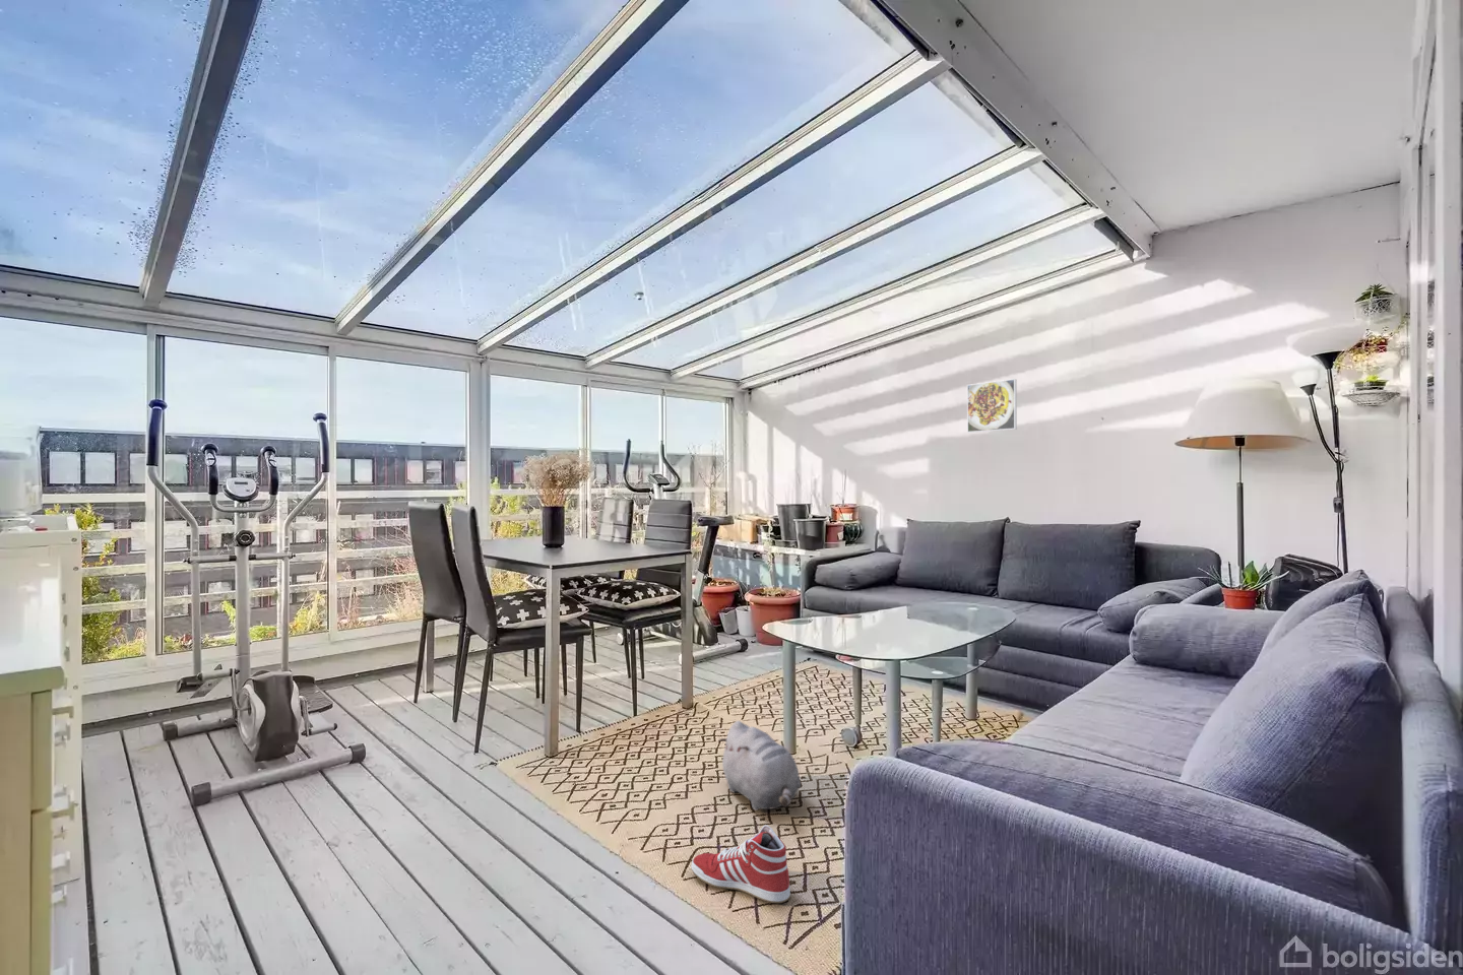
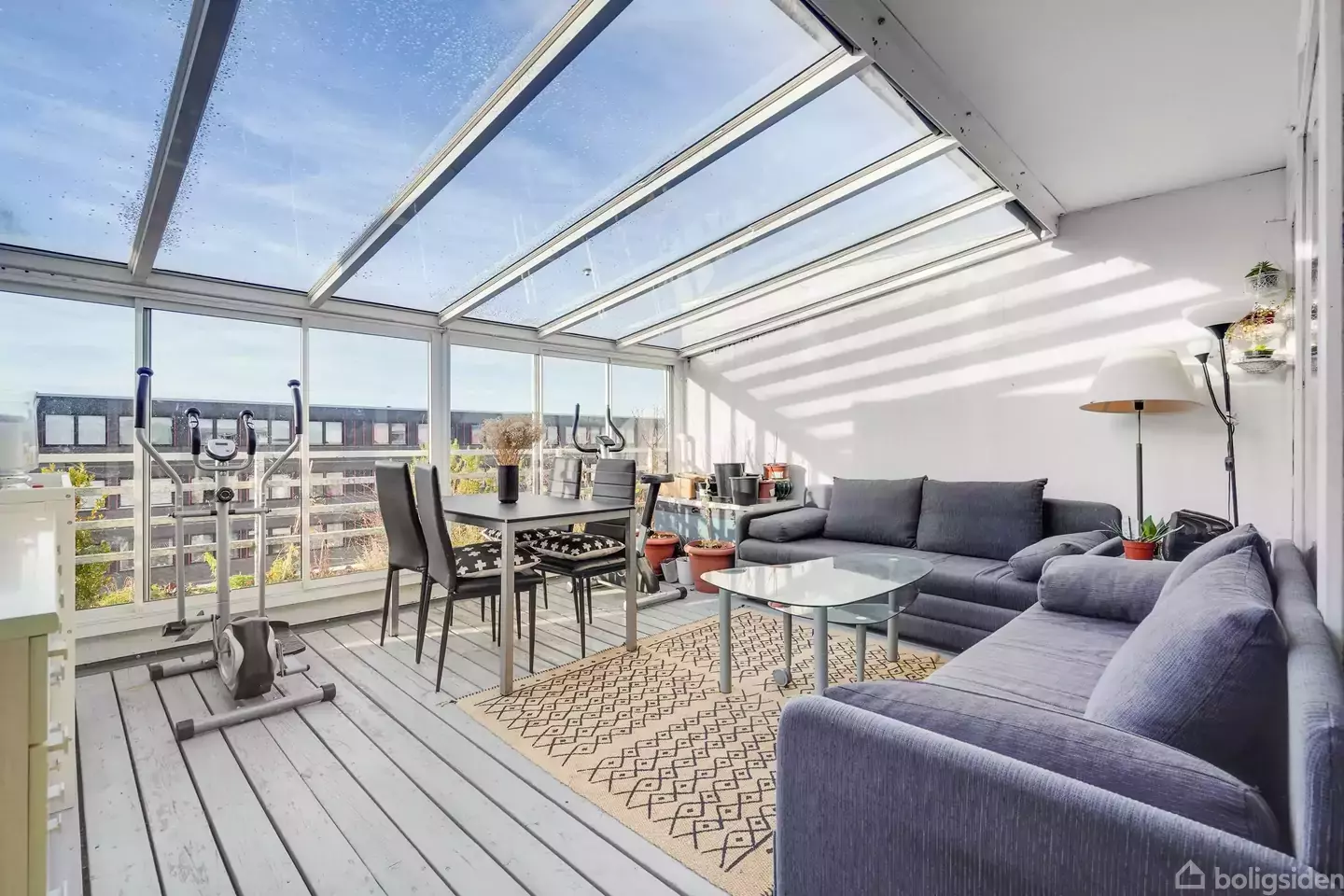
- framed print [967,378,1018,434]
- sneaker [690,824,791,904]
- plush toy [717,720,801,812]
